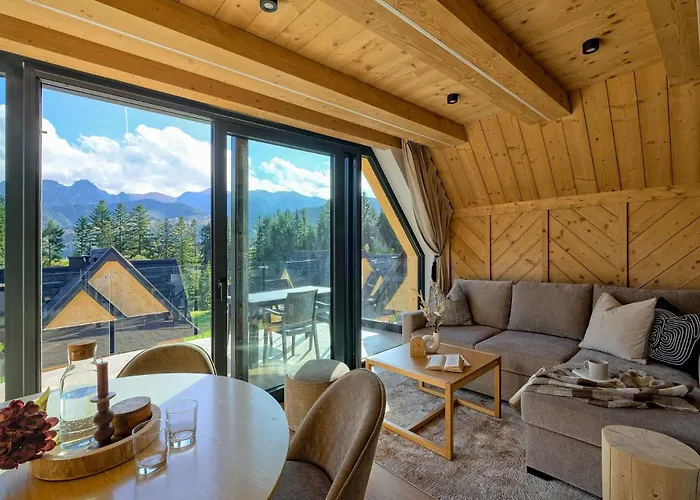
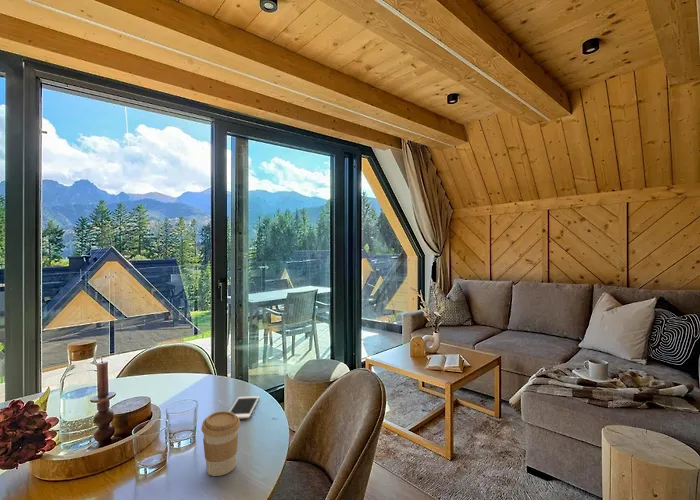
+ coffee cup [200,410,241,477]
+ cell phone [228,395,260,420]
